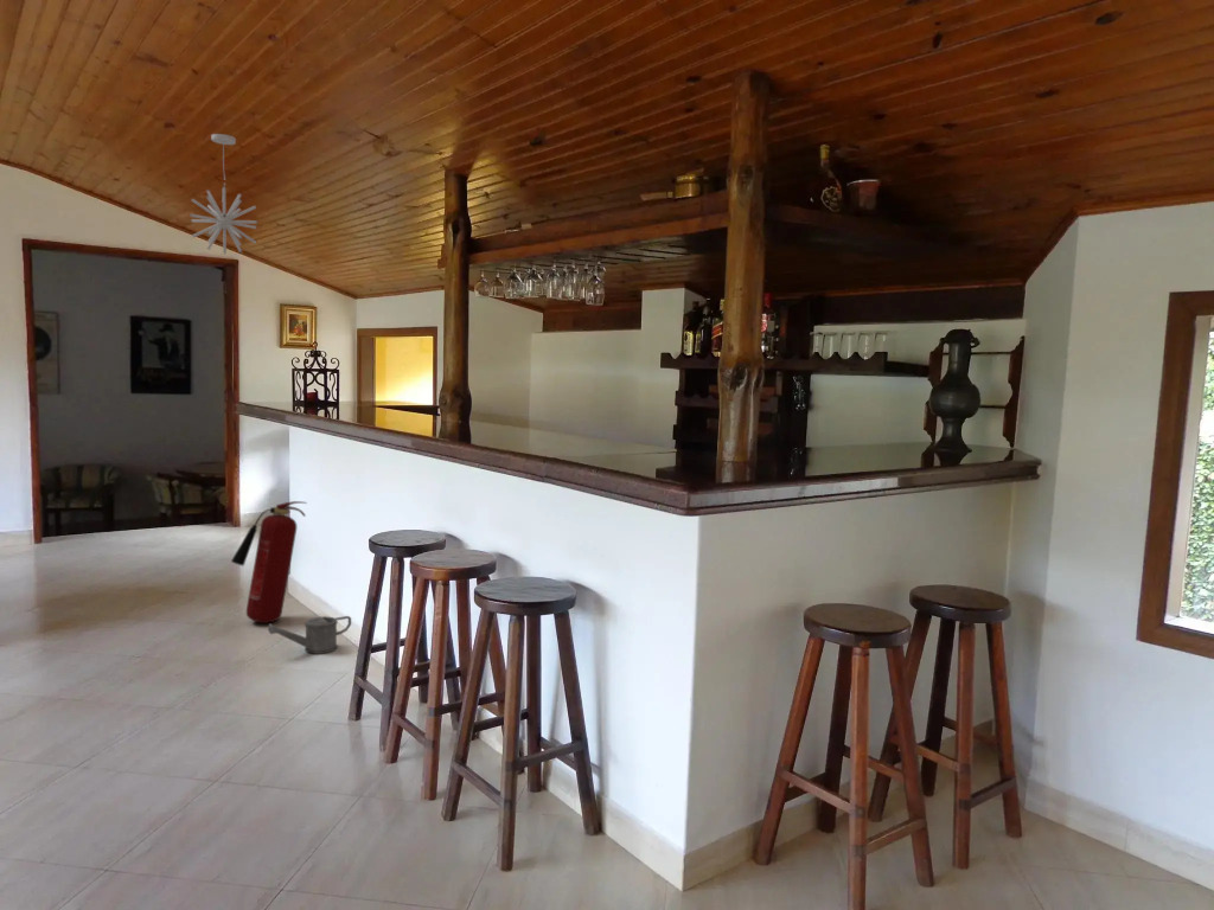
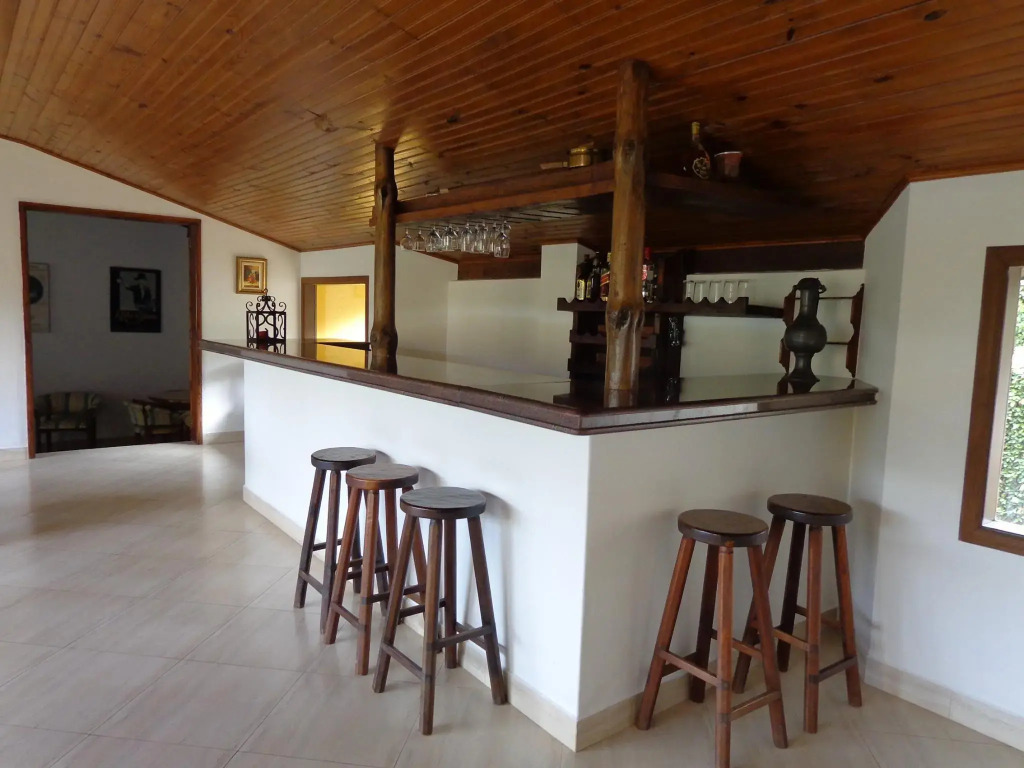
- fire extinguisher [230,500,308,624]
- pendant light [189,133,258,255]
- watering can [268,615,352,655]
